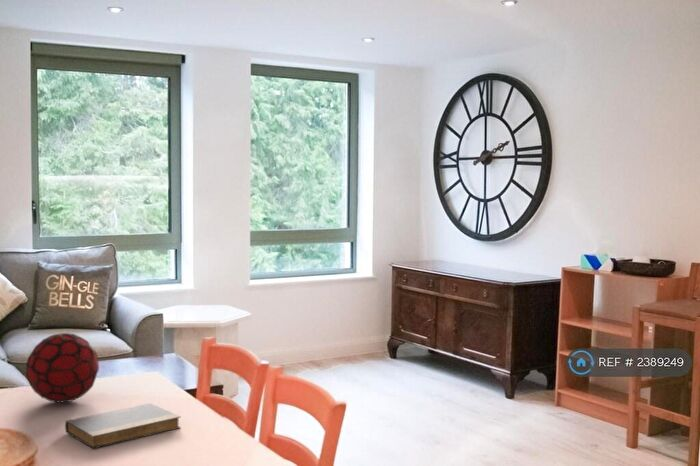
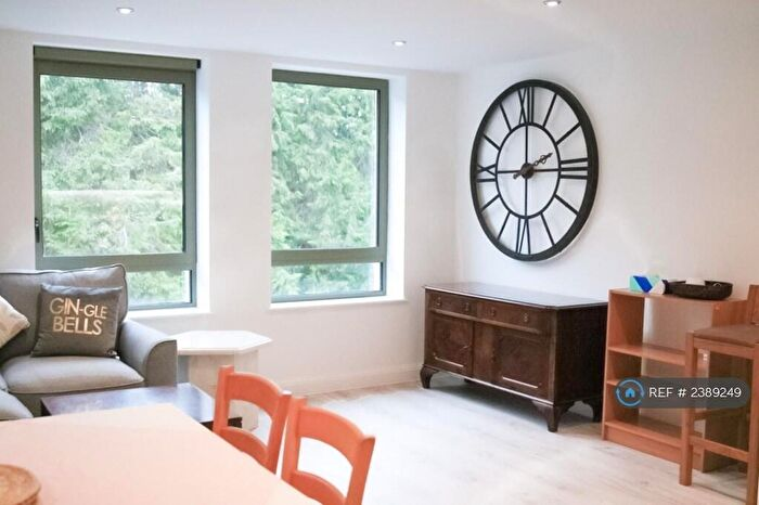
- book [64,402,181,450]
- decorative orb [25,332,100,404]
